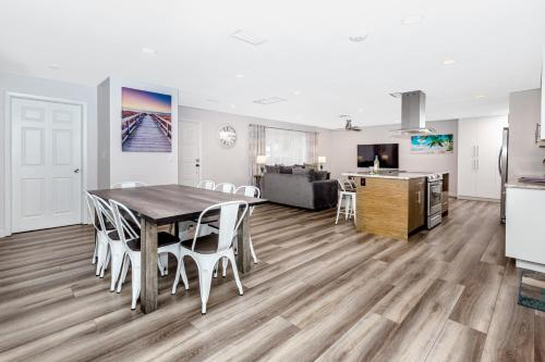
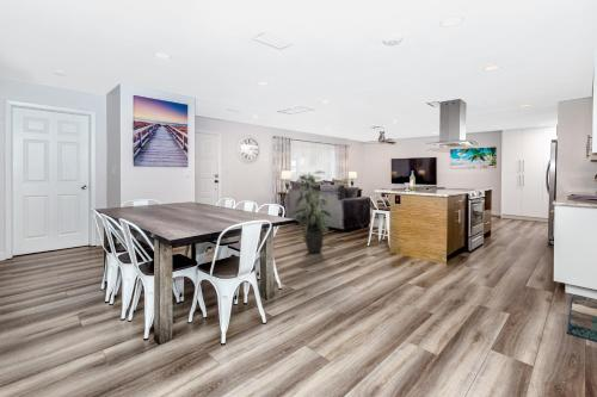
+ indoor plant [289,170,337,254]
